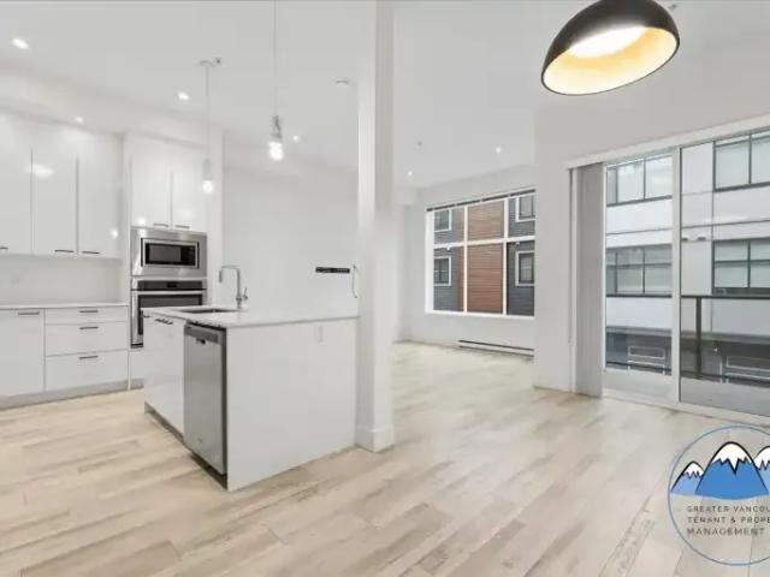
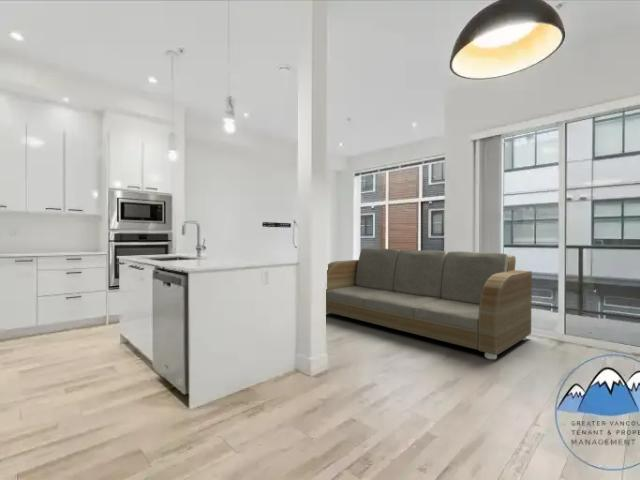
+ sofa [325,248,533,360]
